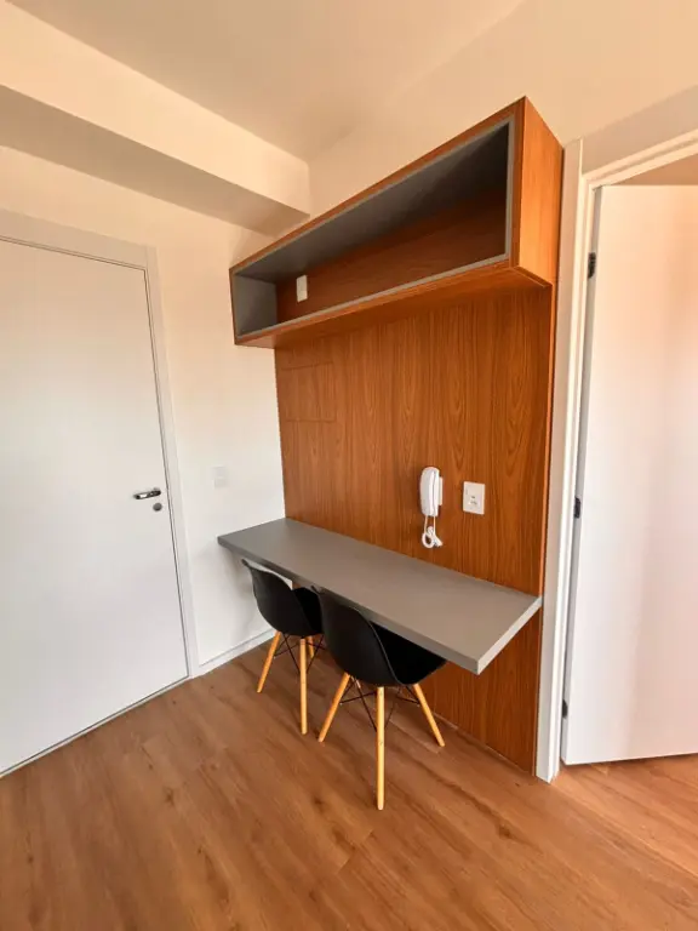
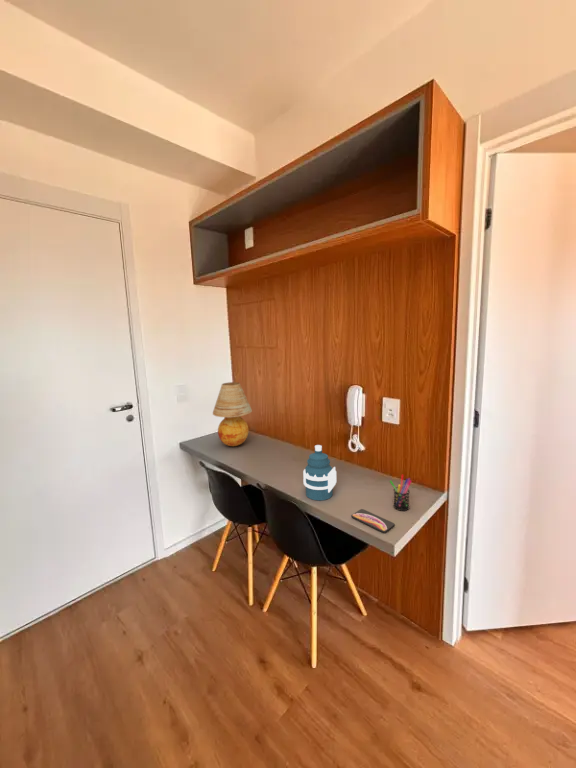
+ smartphone [351,508,396,534]
+ pen holder [389,474,412,512]
+ table lamp [212,381,253,447]
+ water bottle [302,444,337,501]
